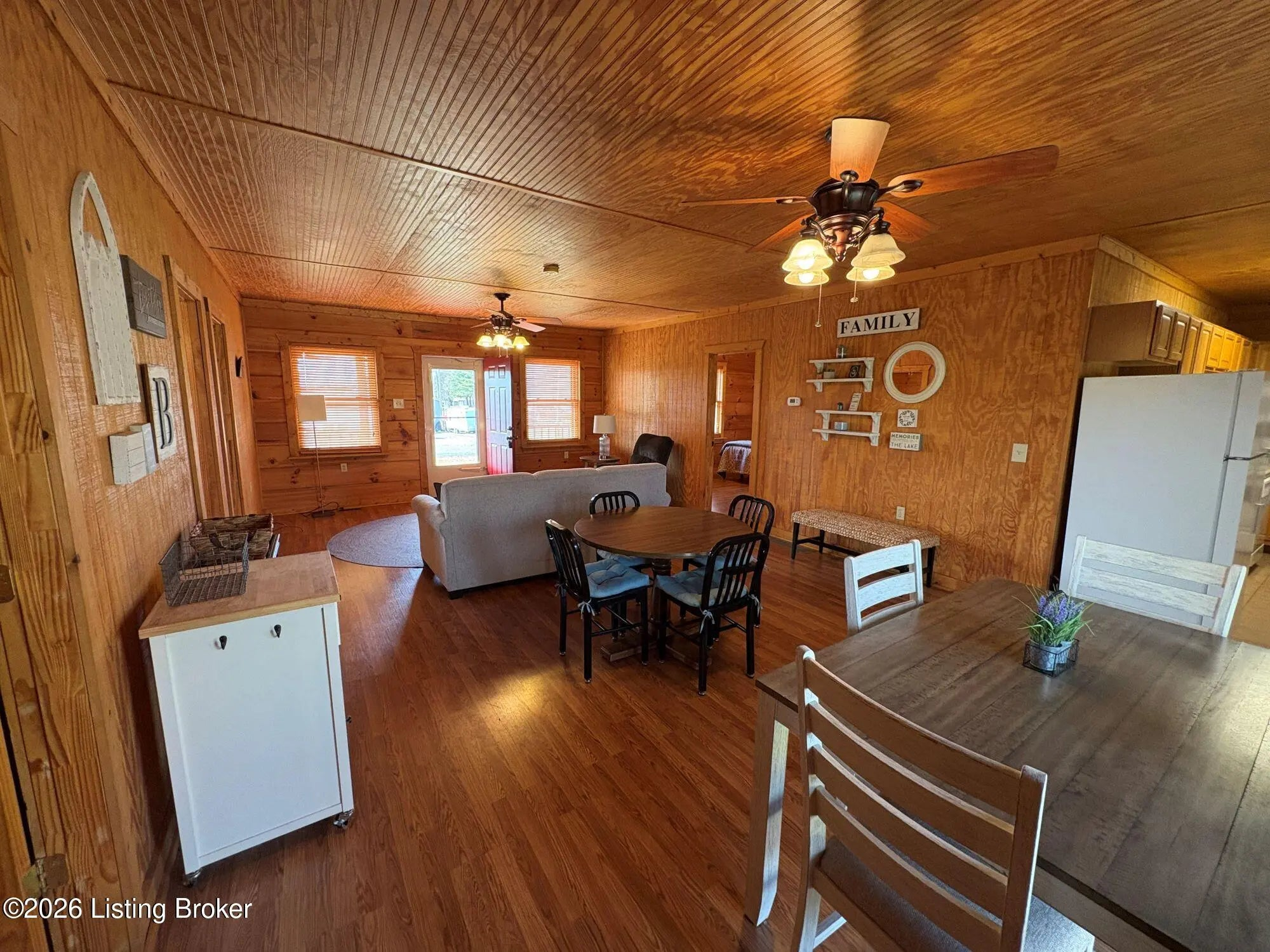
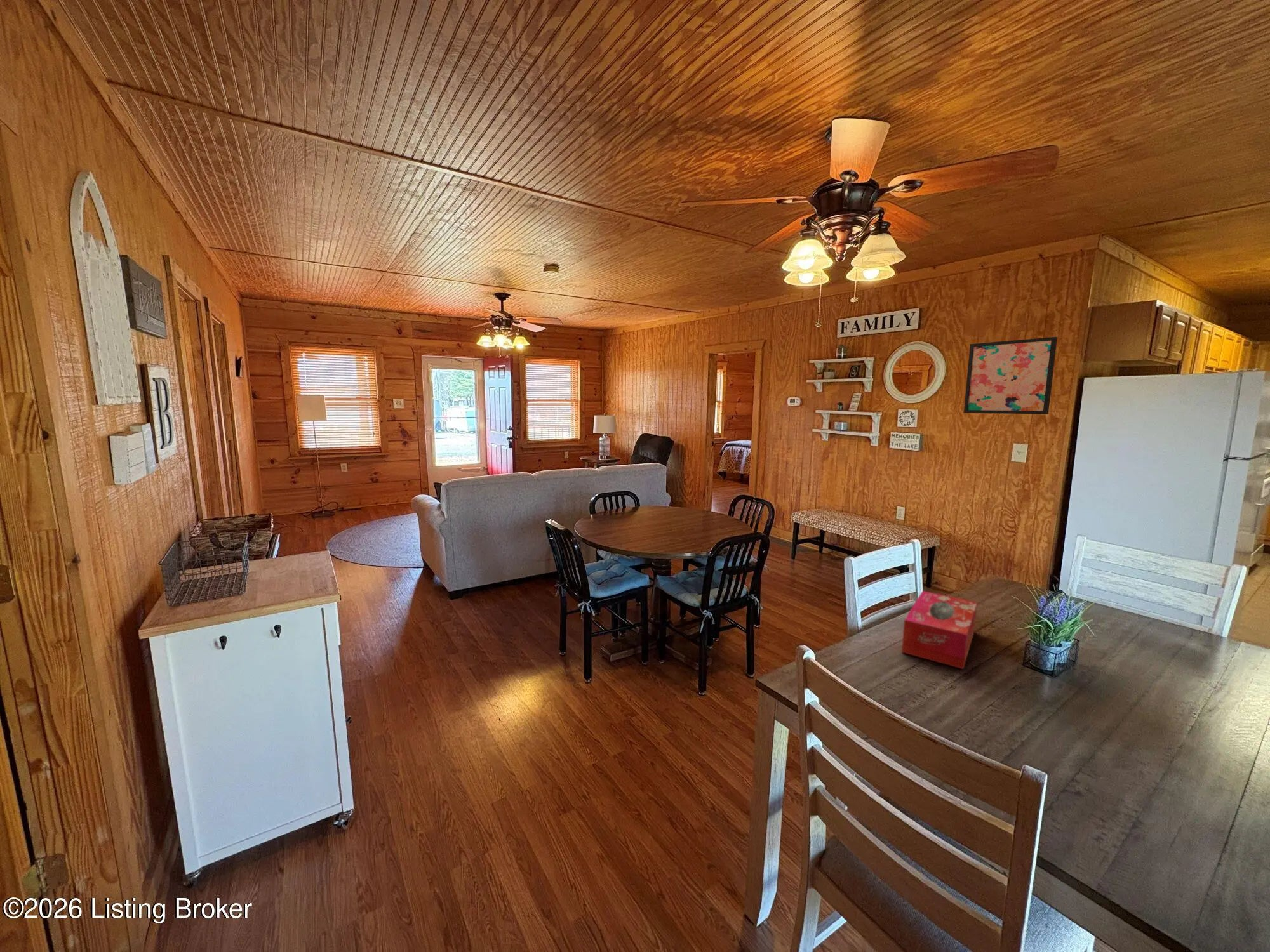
+ tissue box [901,590,978,670]
+ wall art [963,336,1058,415]
